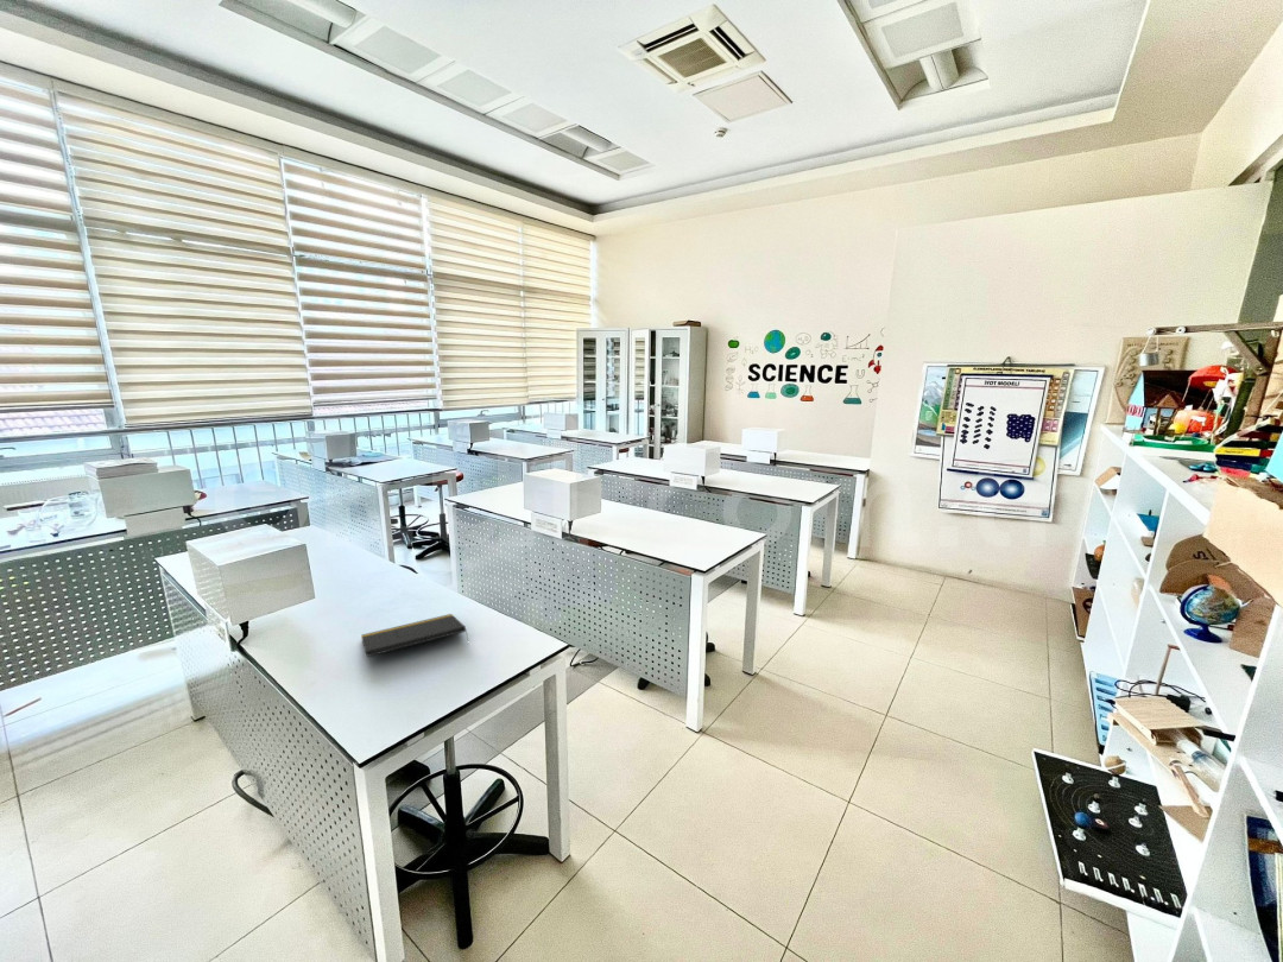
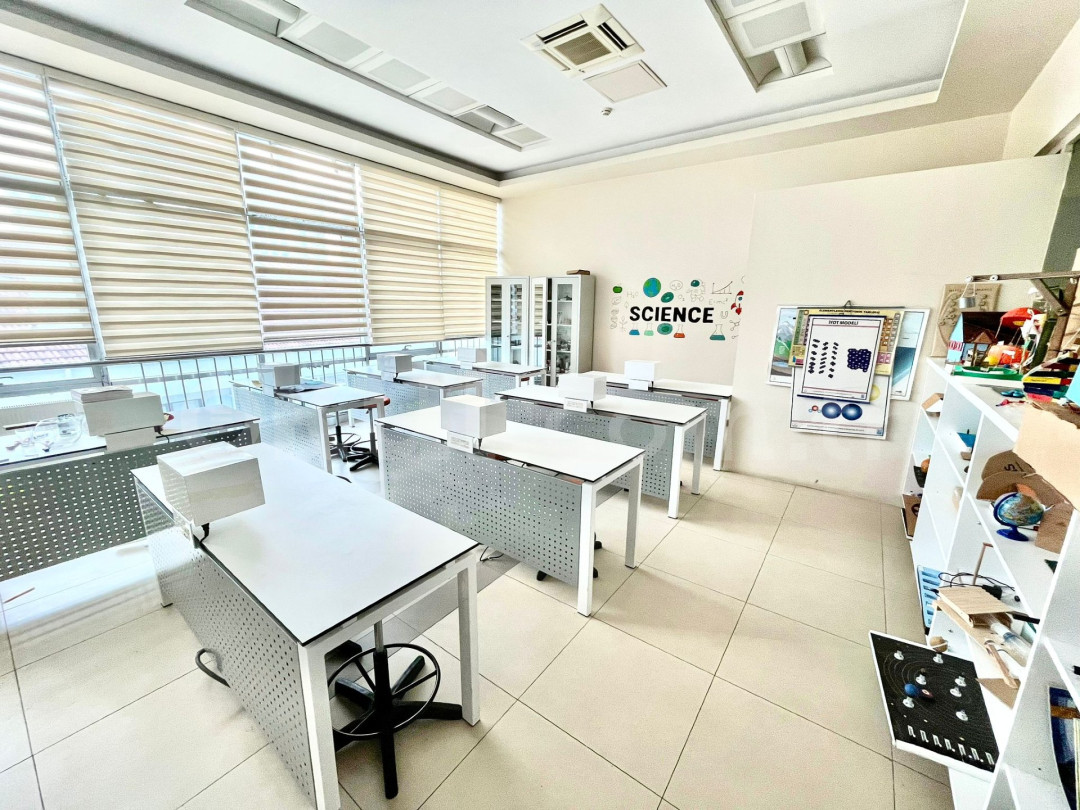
- notepad [360,613,469,658]
